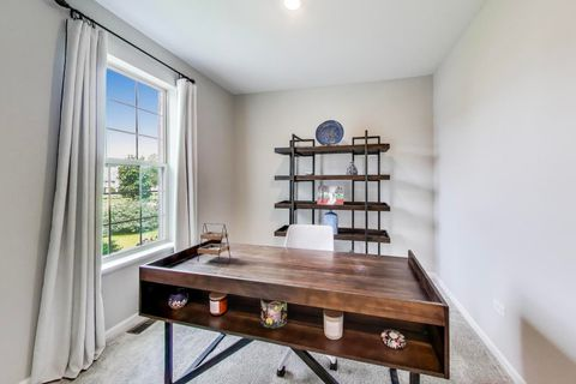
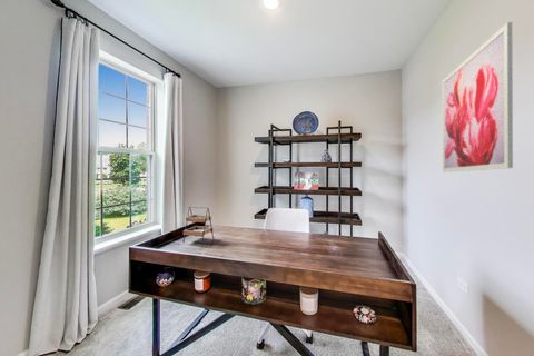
+ wall art [441,21,514,174]
